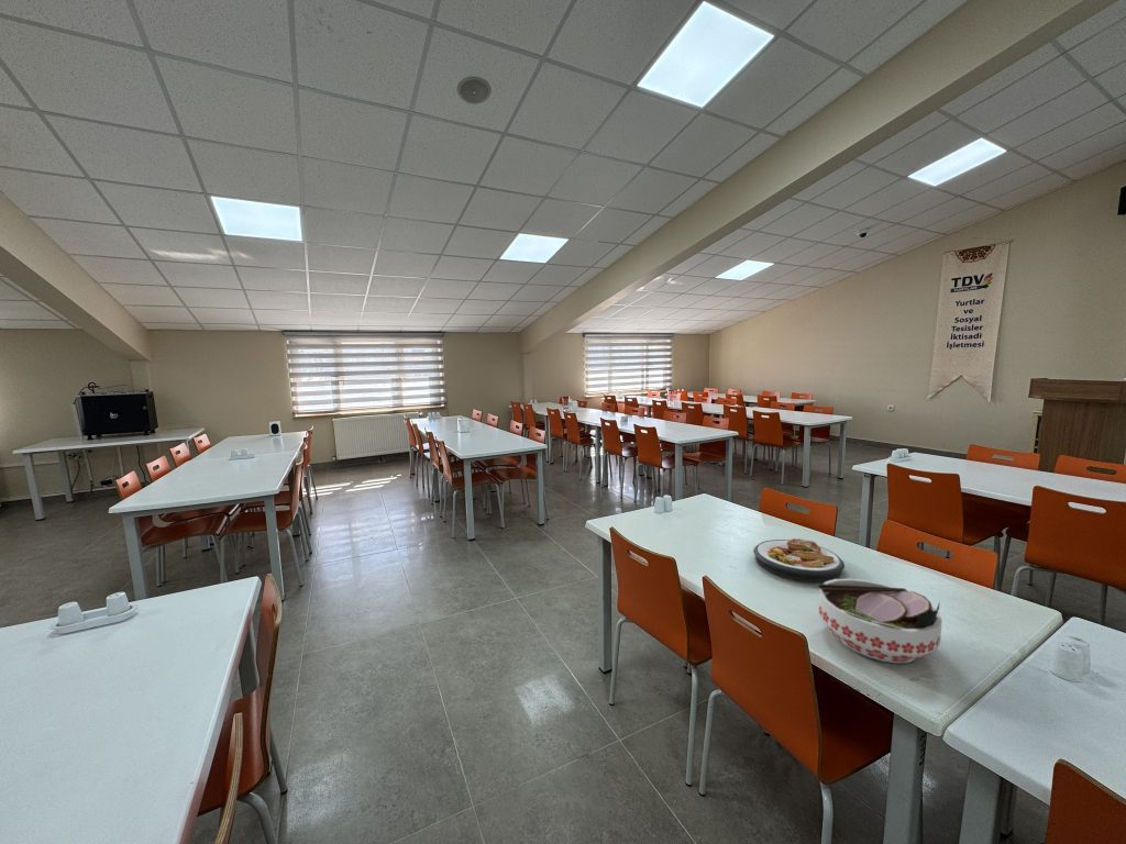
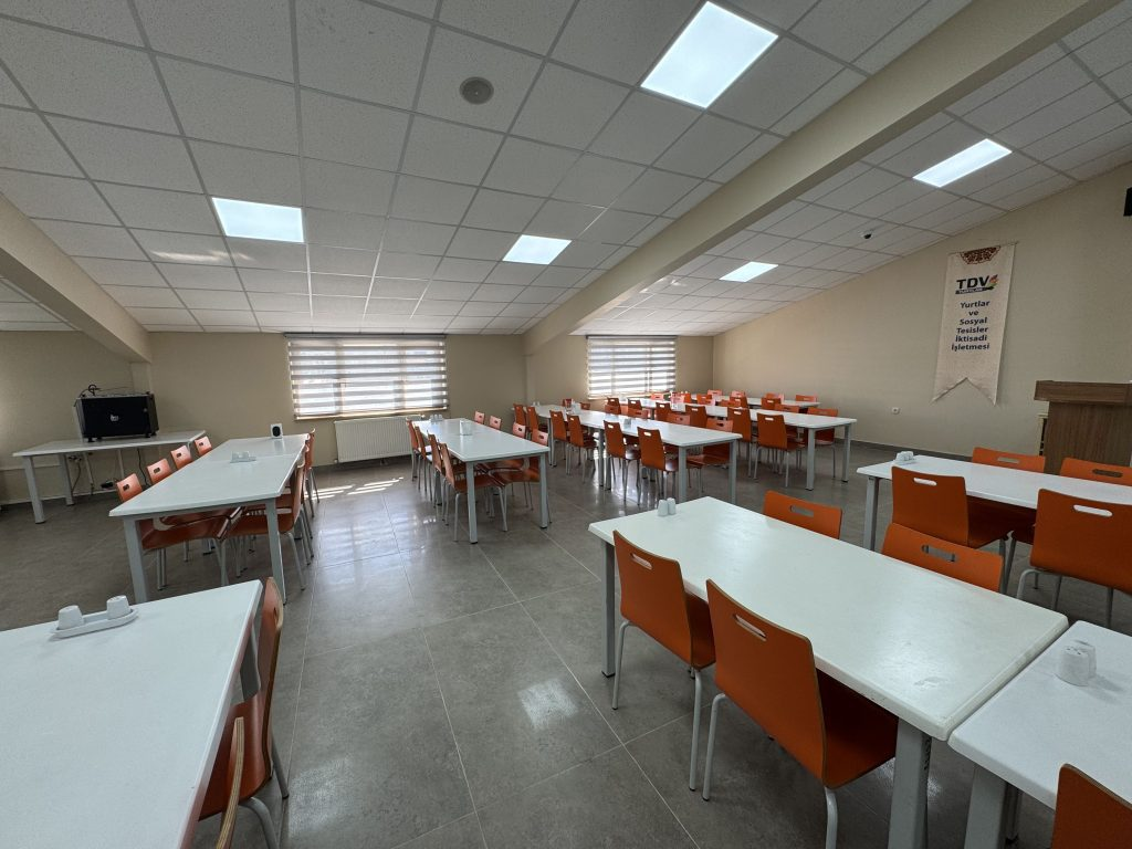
- bowl [817,578,943,664]
- plate [752,537,846,584]
